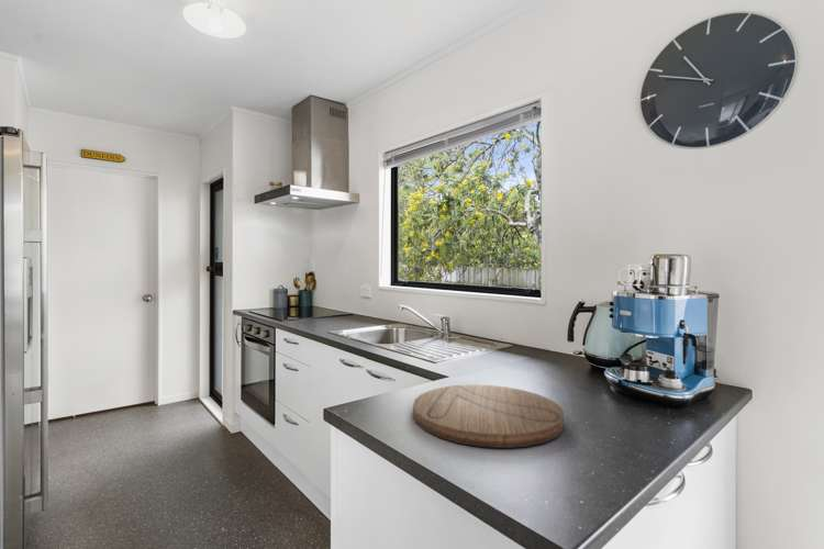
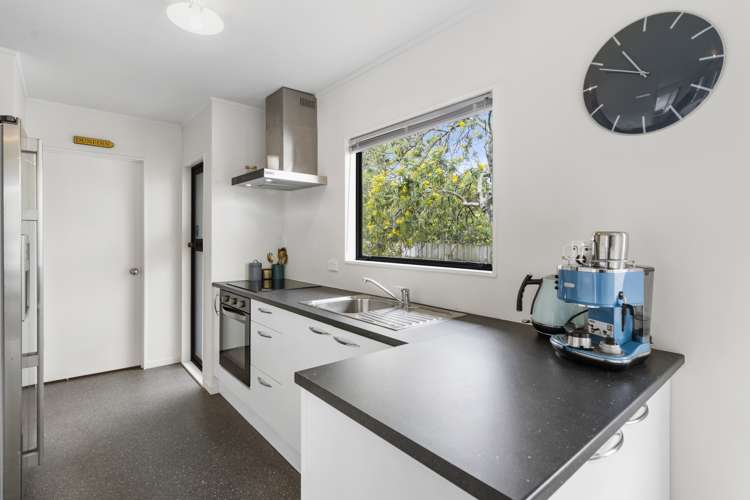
- cutting board [412,383,565,449]
